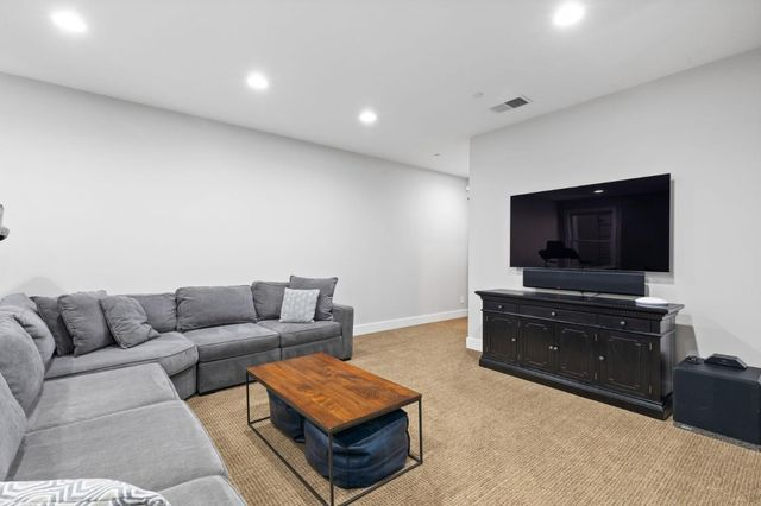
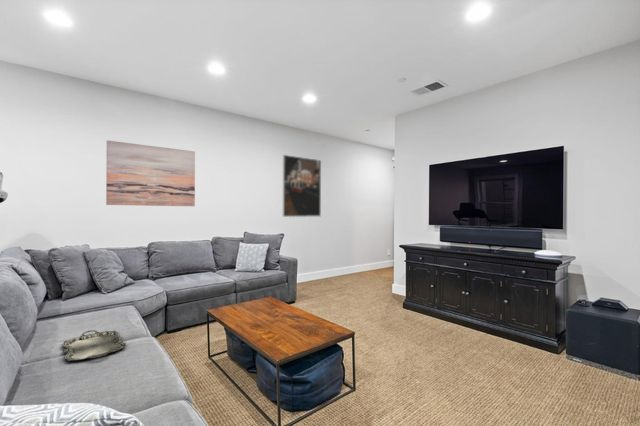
+ serving tray [61,329,127,362]
+ wall art [105,139,196,207]
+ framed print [282,154,322,218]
